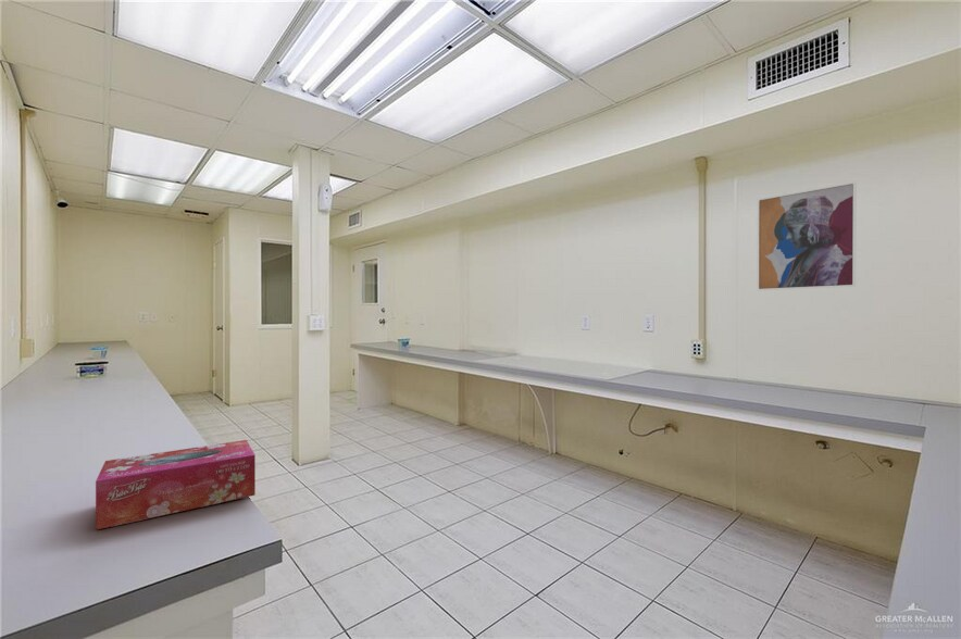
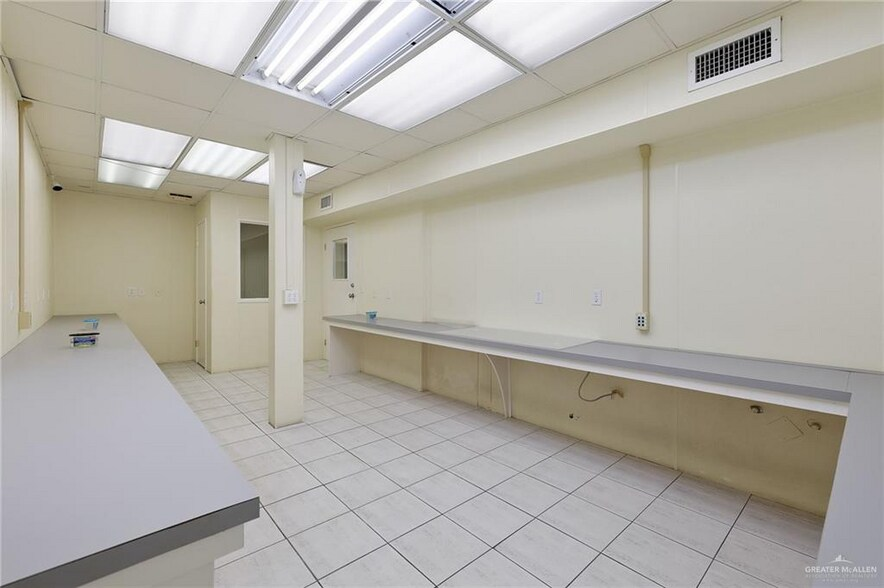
- tissue box [95,439,257,531]
- wall art [756,180,857,291]
